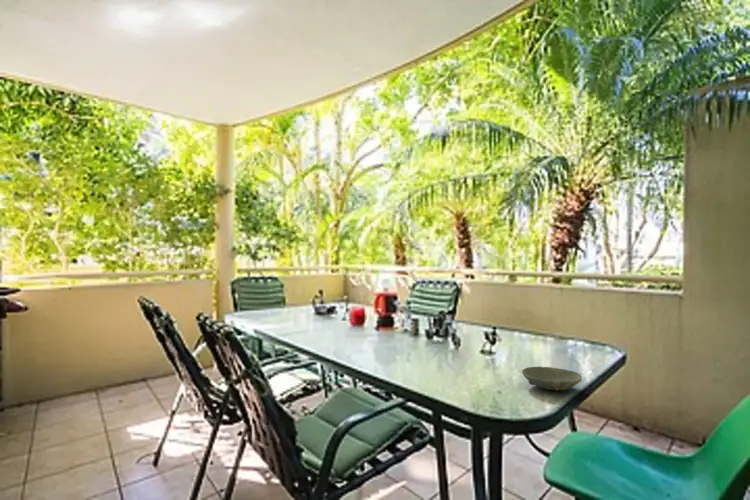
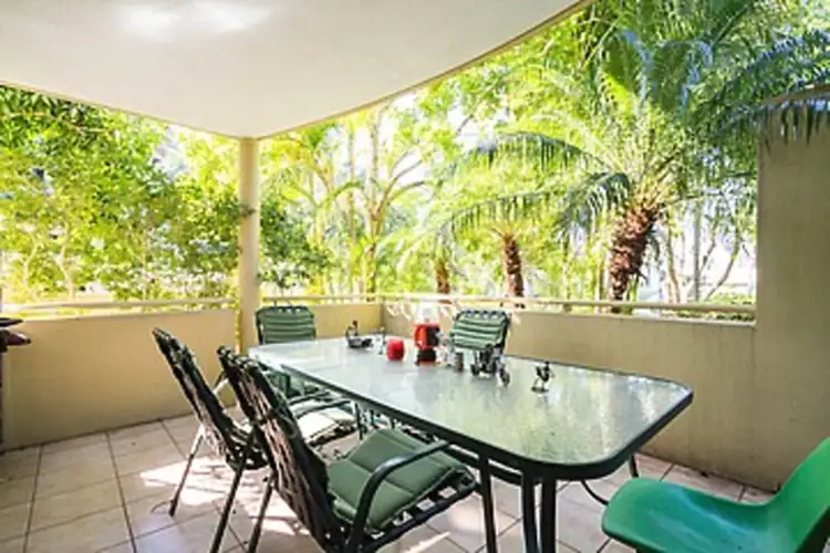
- bowl [521,366,583,392]
